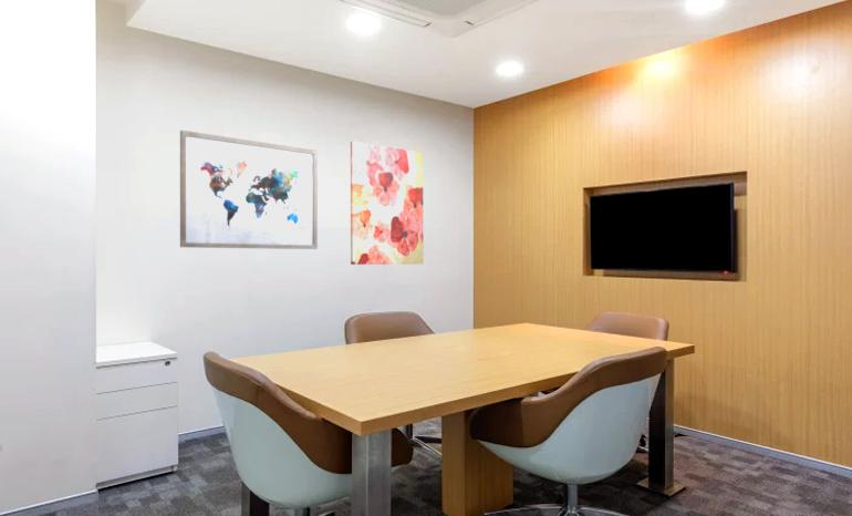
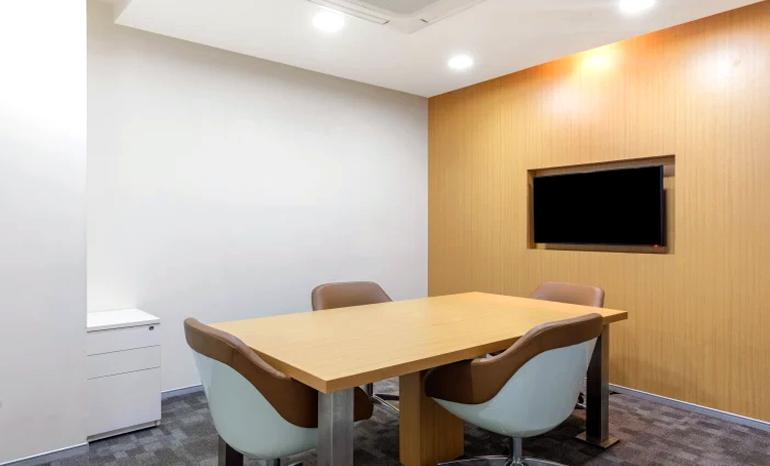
- wall art [350,140,425,266]
- wall art [179,130,319,250]
